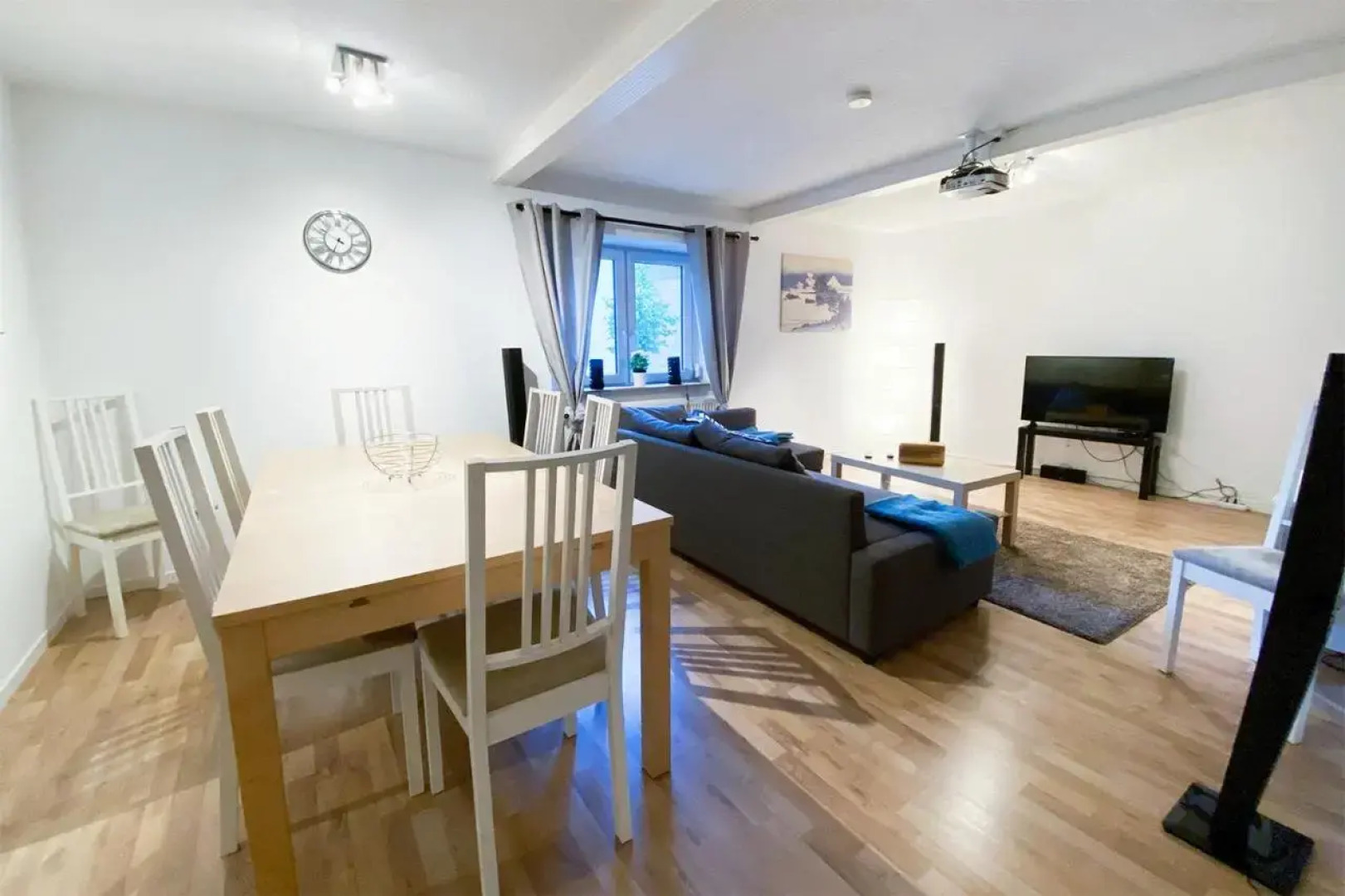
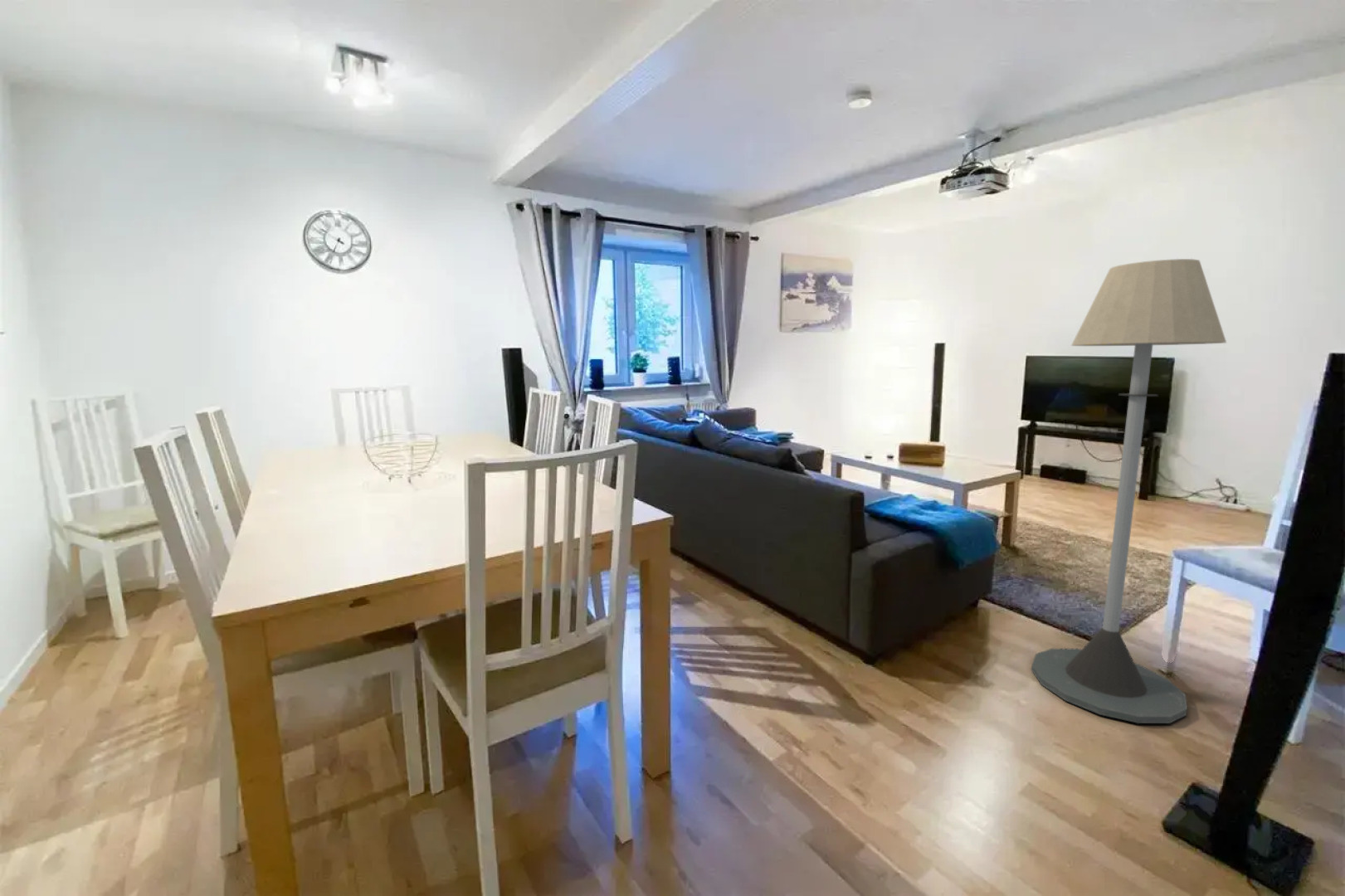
+ floor lamp [1031,258,1227,724]
